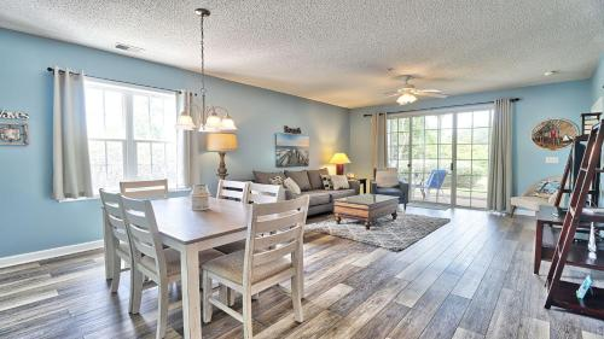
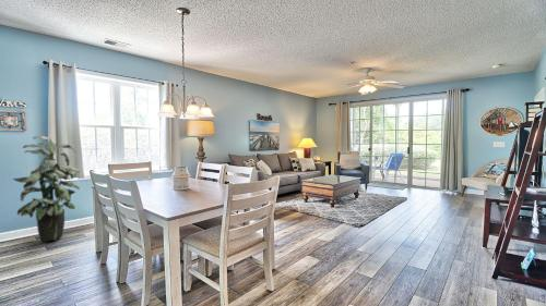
+ indoor plant [11,135,81,243]
